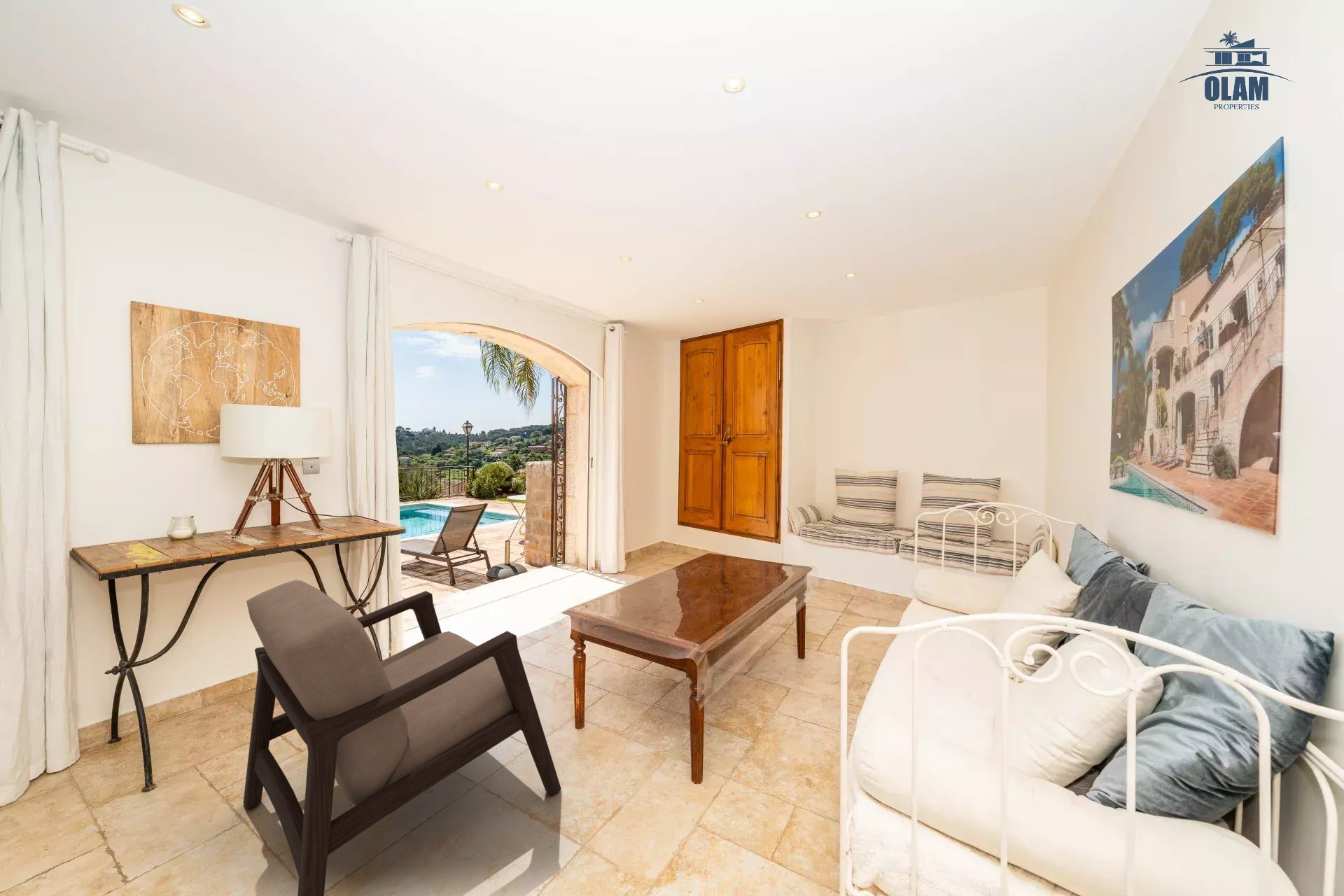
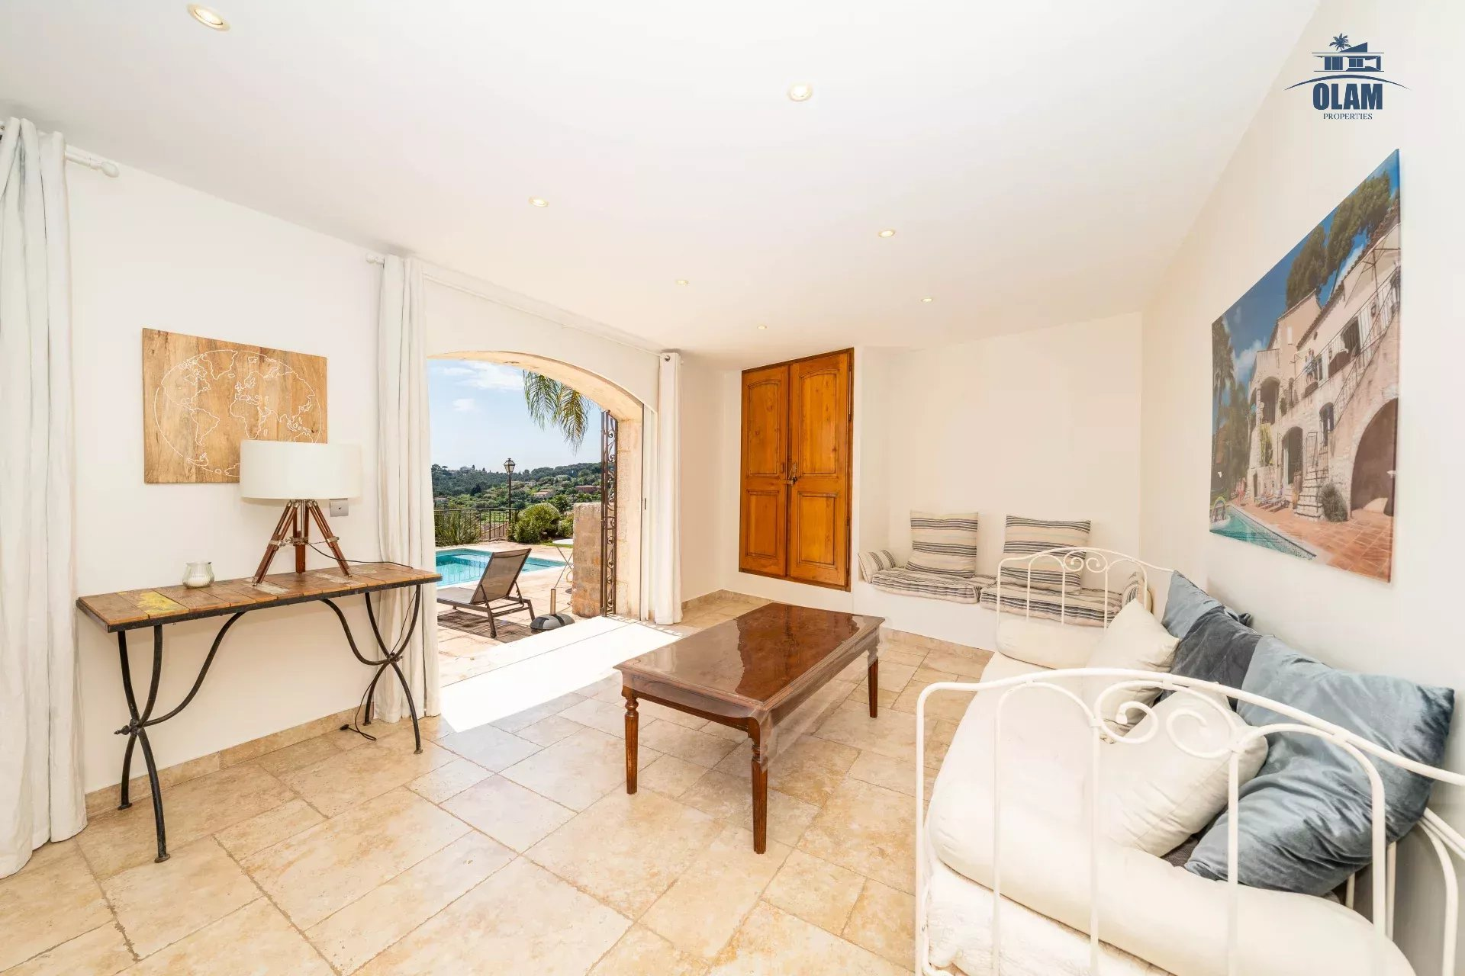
- armchair [243,580,562,896]
